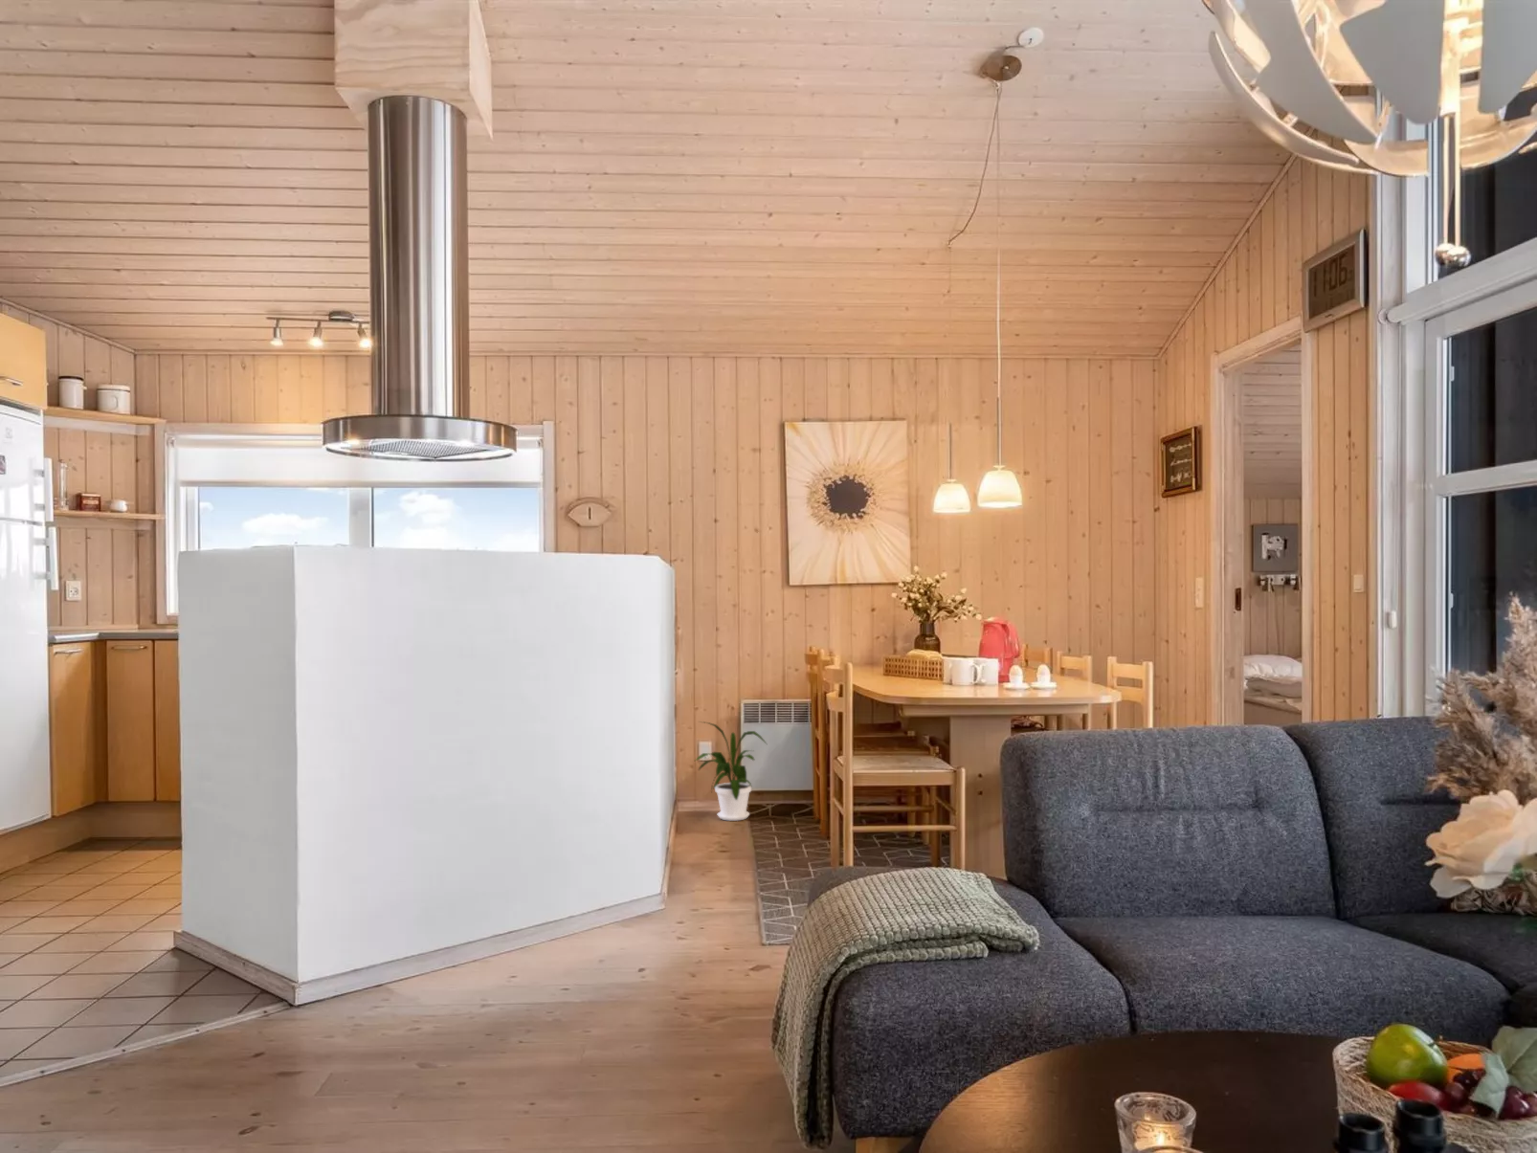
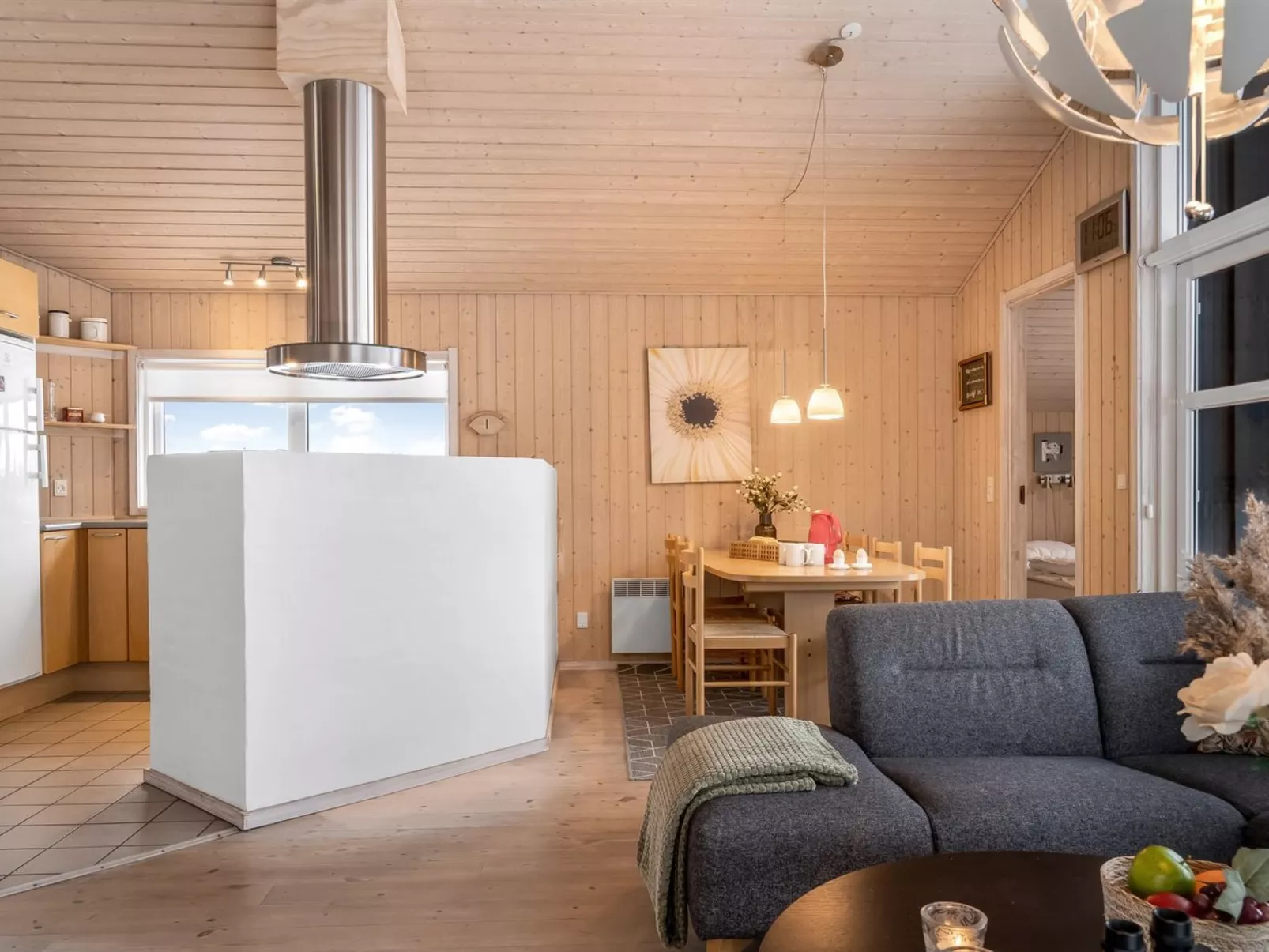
- house plant [692,721,768,822]
